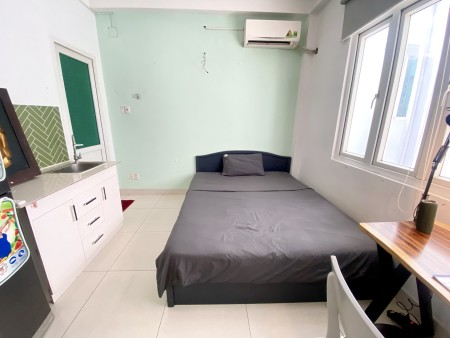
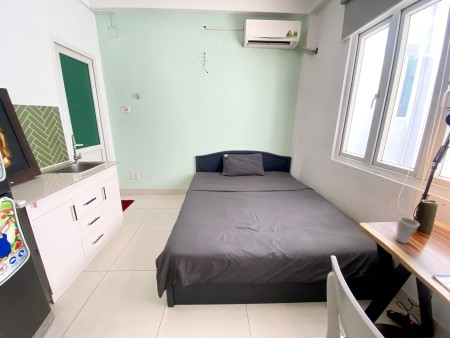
+ cup [395,216,421,245]
